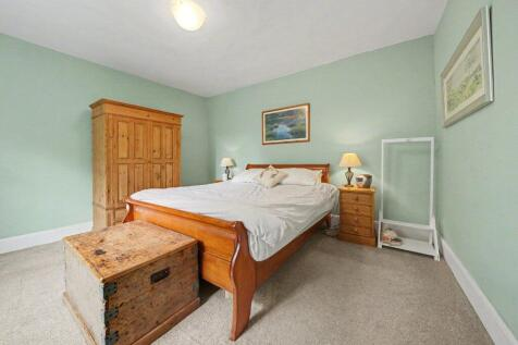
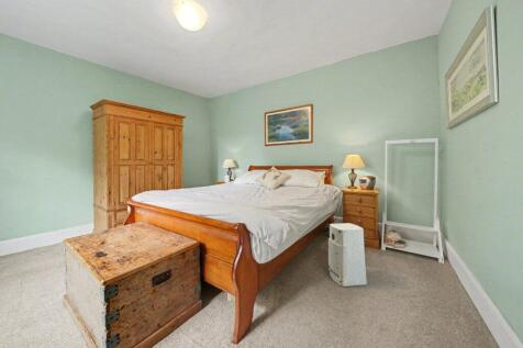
+ air purifier [327,222,368,288]
